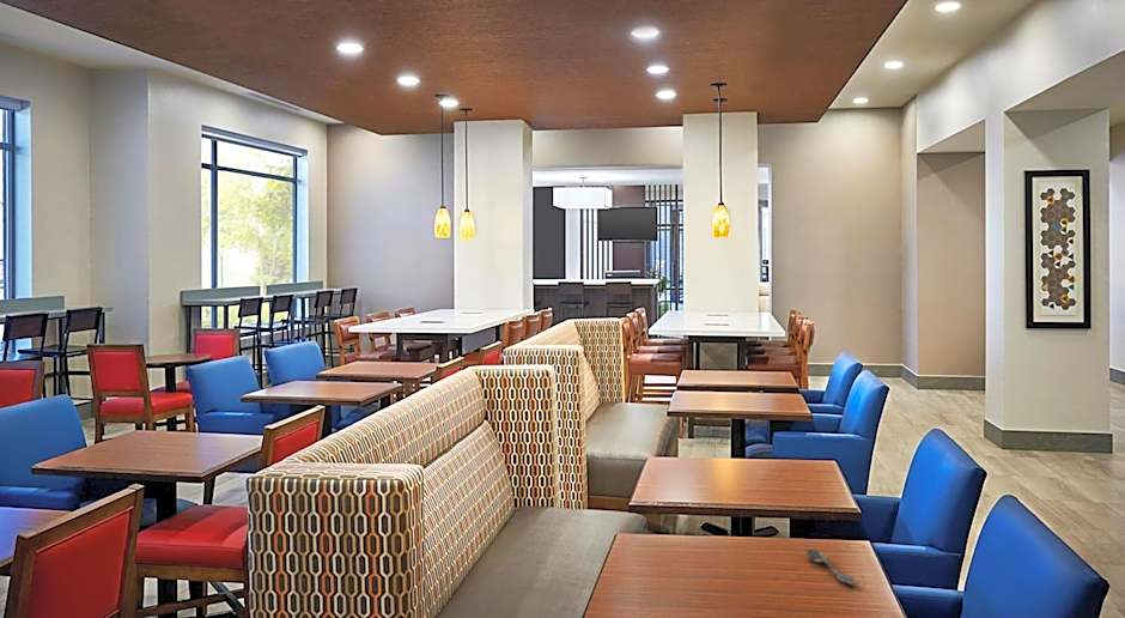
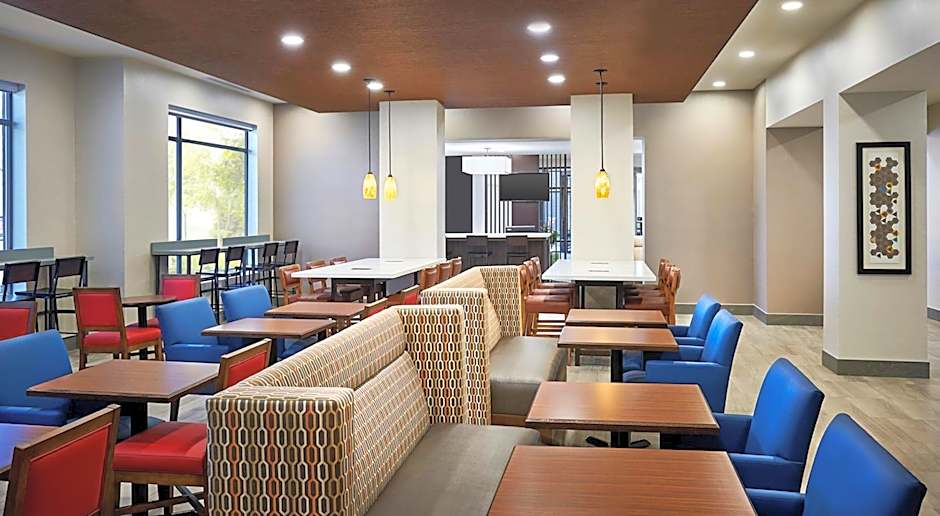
- spoon [805,549,855,586]
